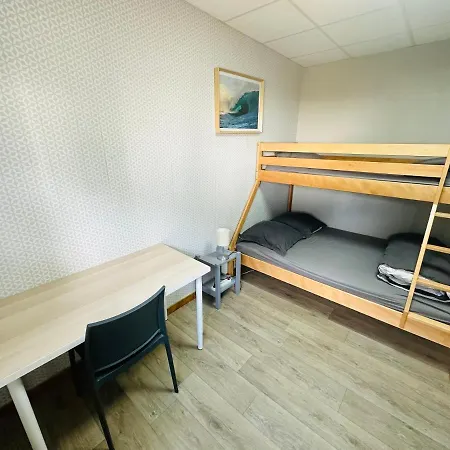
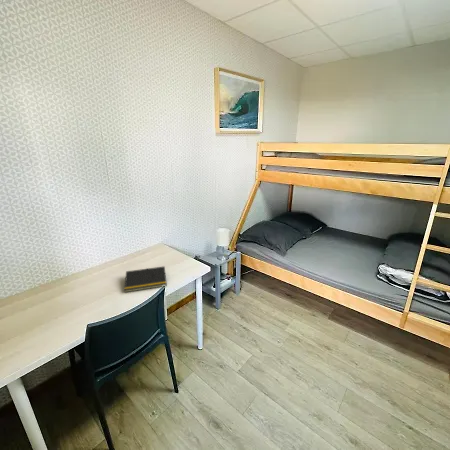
+ notepad [124,265,168,293]
